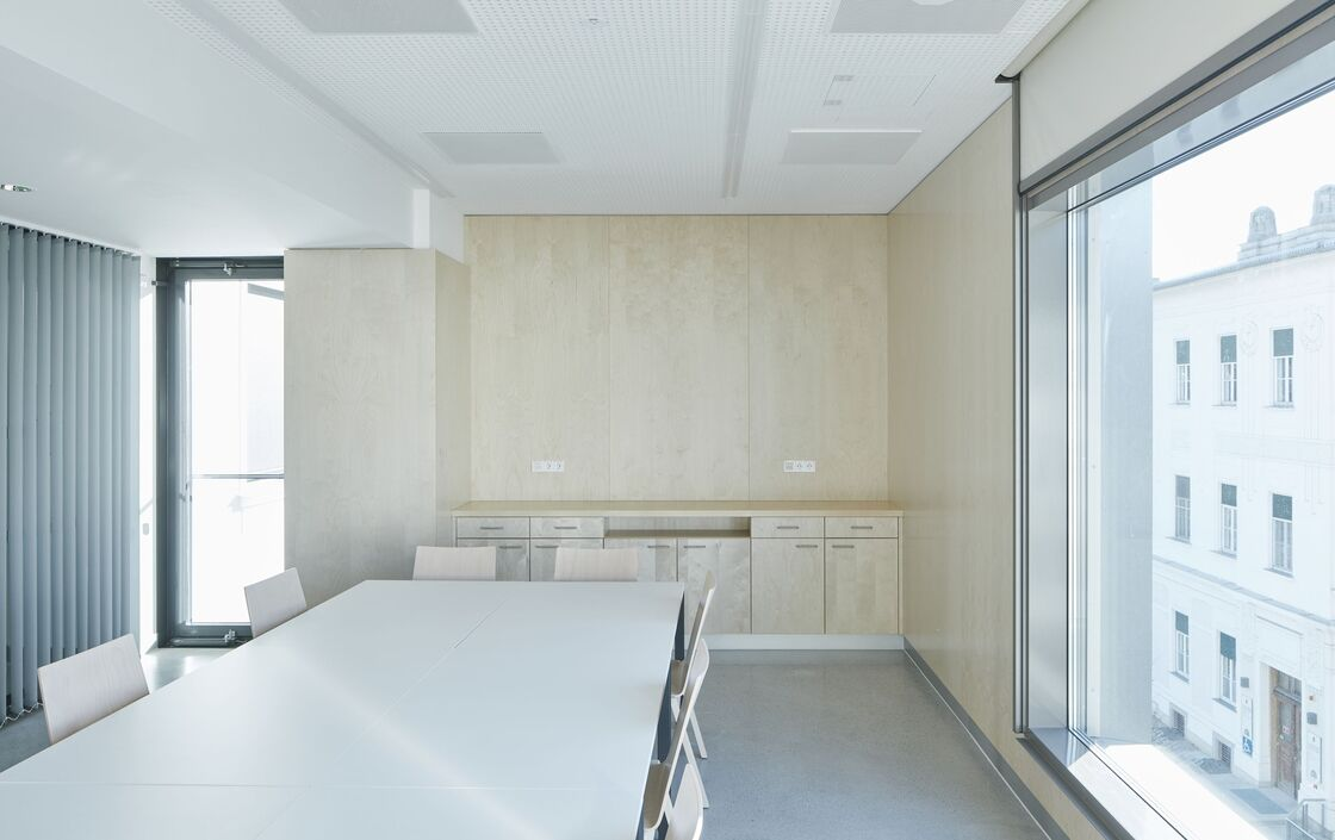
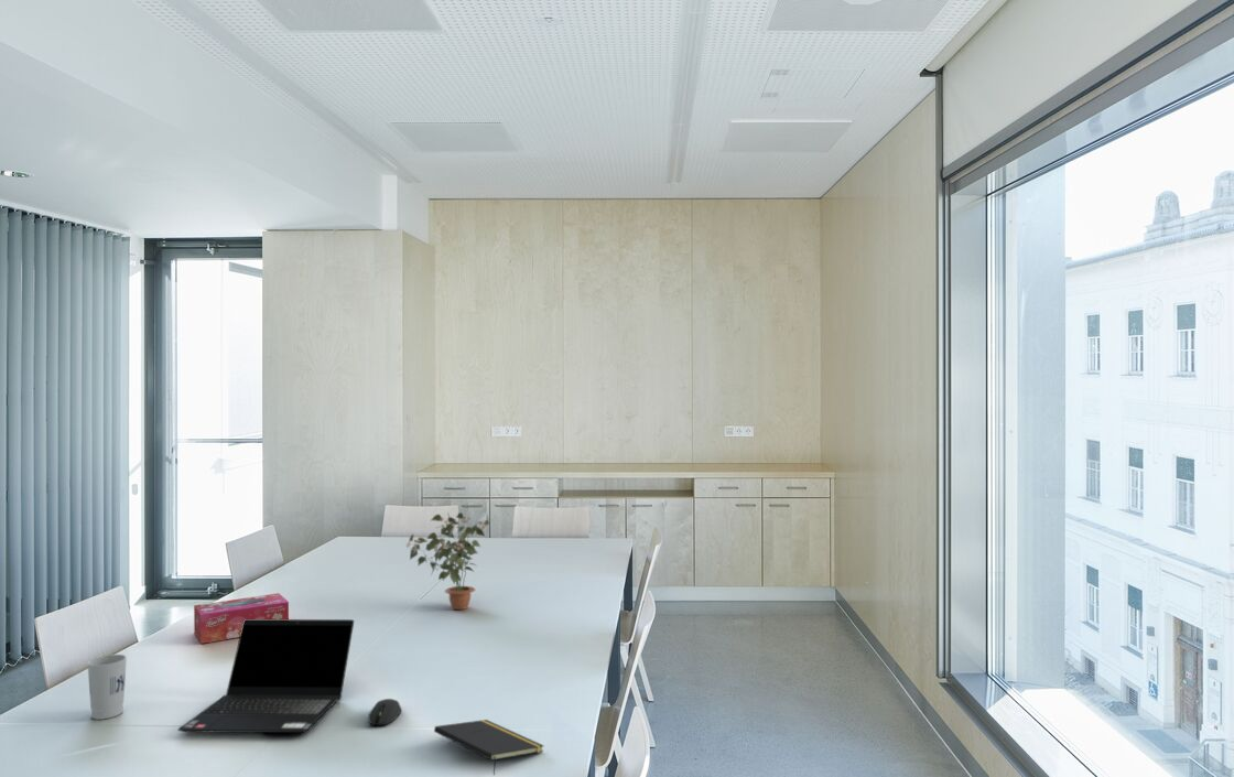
+ notepad [433,719,545,776]
+ laptop computer [177,618,355,734]
+ cup [86,654,128,721]
+ computer mouse [367,698,402,727]
+ tissue box [193,592,290,645]
+ potted plant [405,511,491,611]
